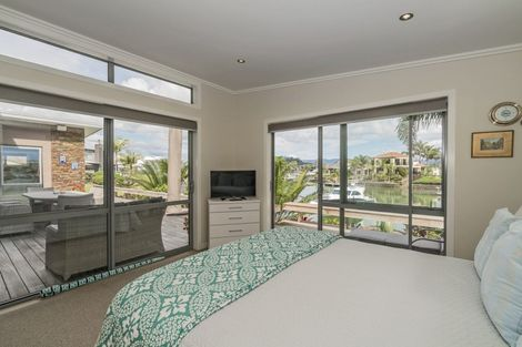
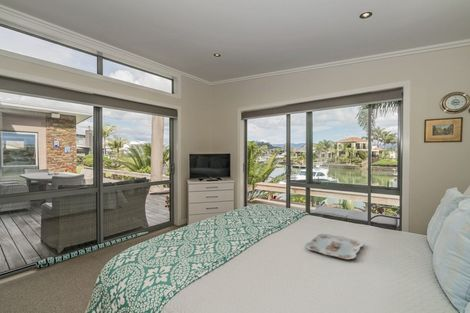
+ serving tray [304,233,365,260]
